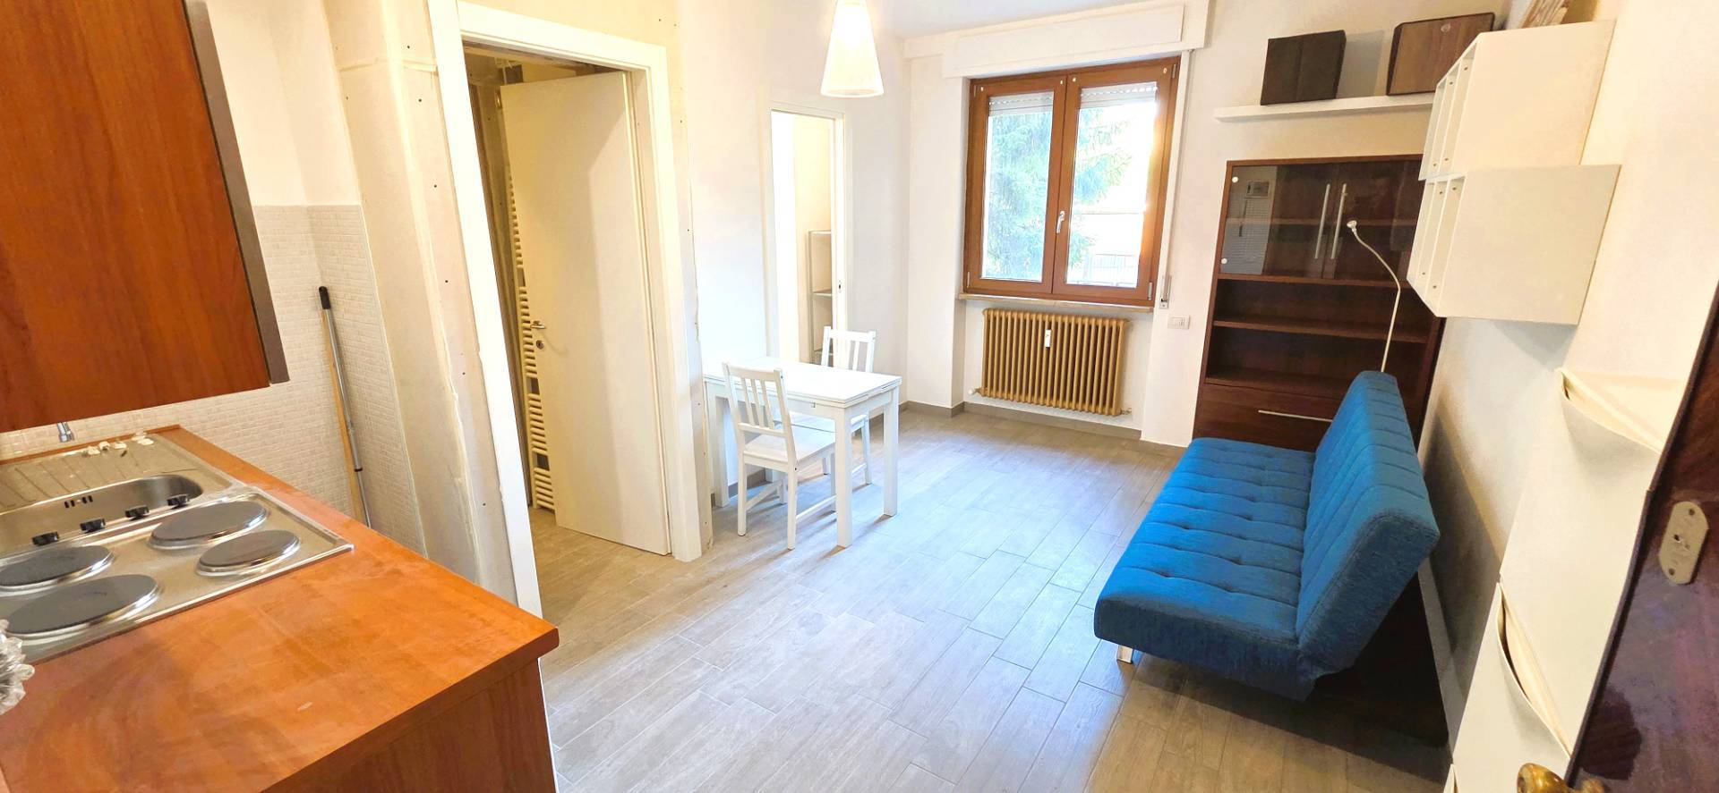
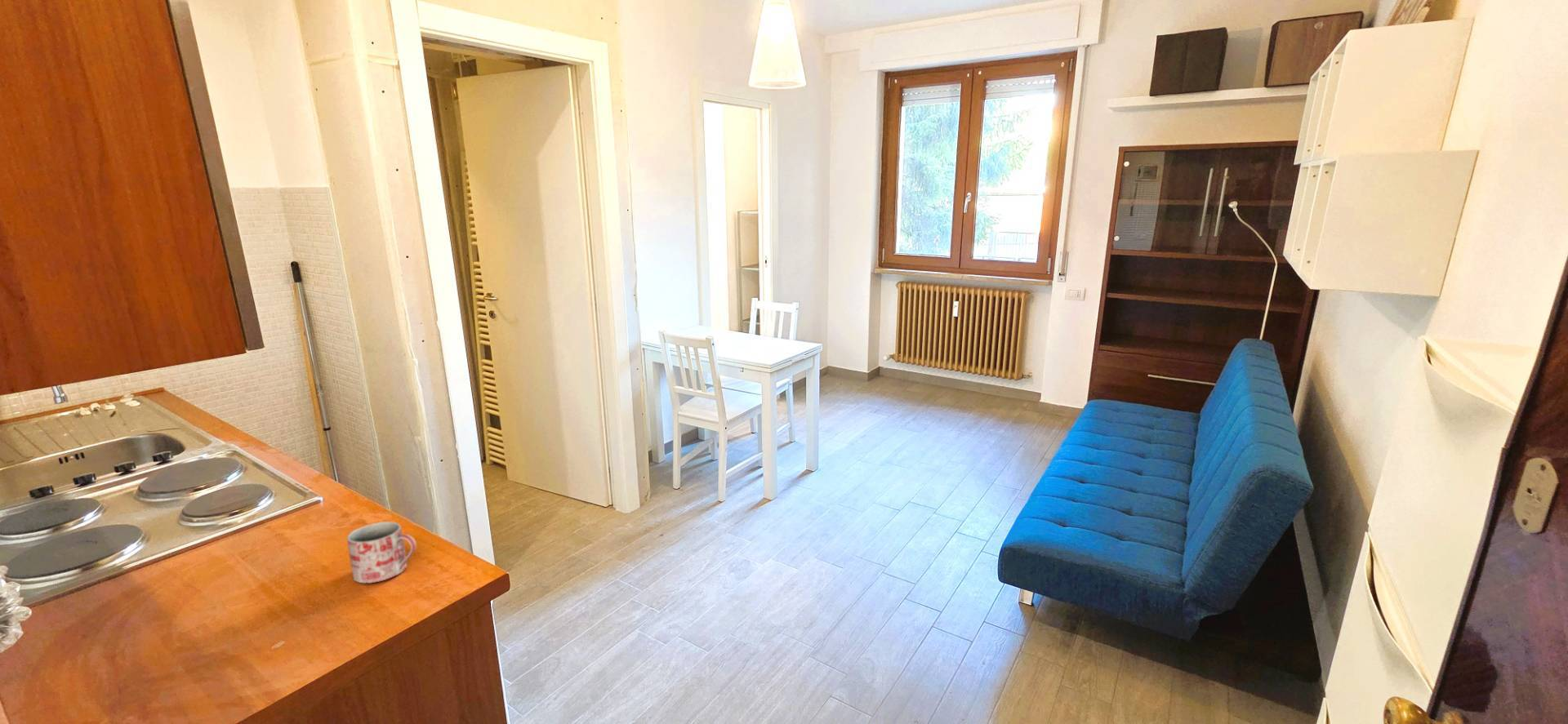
+ mug [346,521,417,584]
